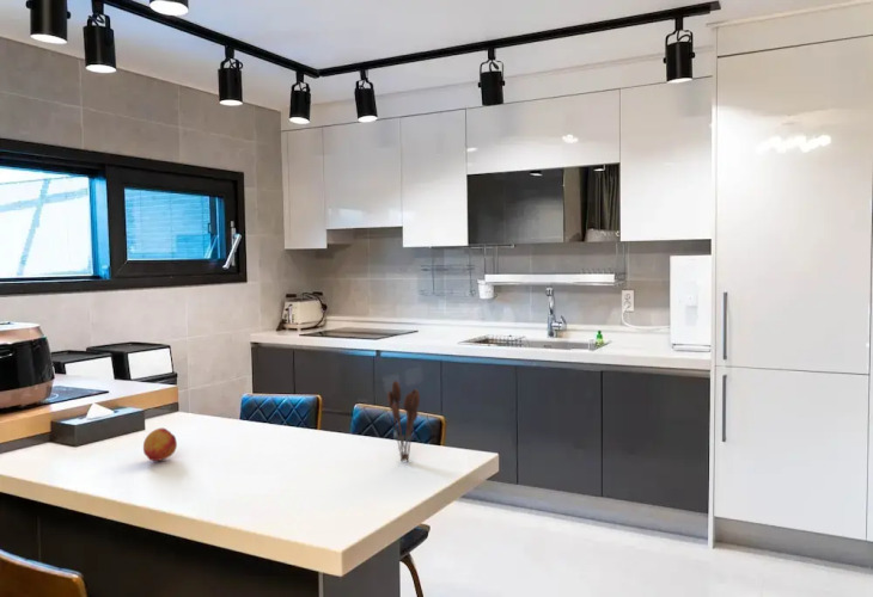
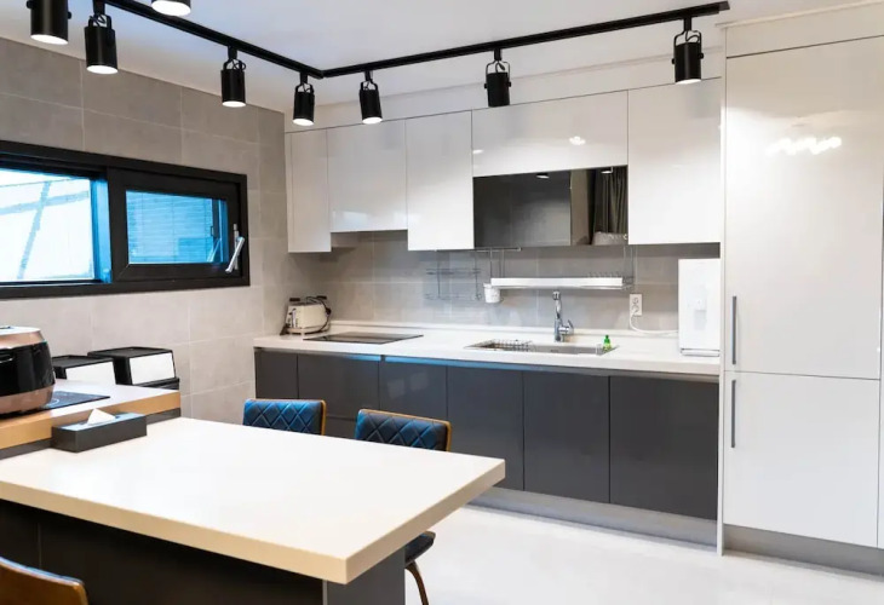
- utensil holder [386,380,421,463]
- fruit [142,427,178,462]
